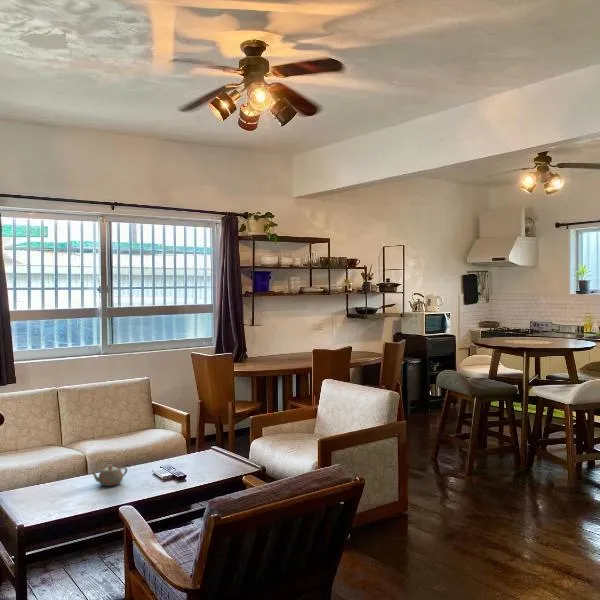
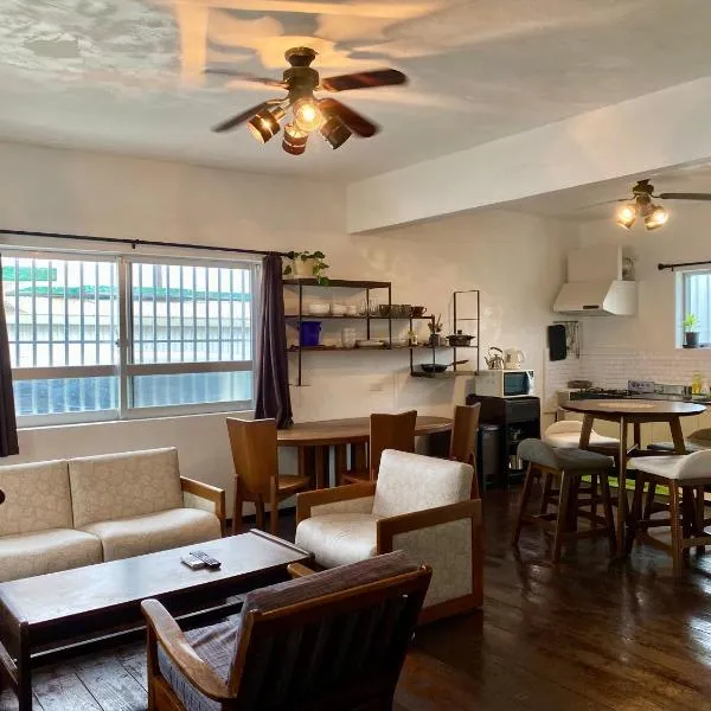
- teapot [90,464,128,487]
